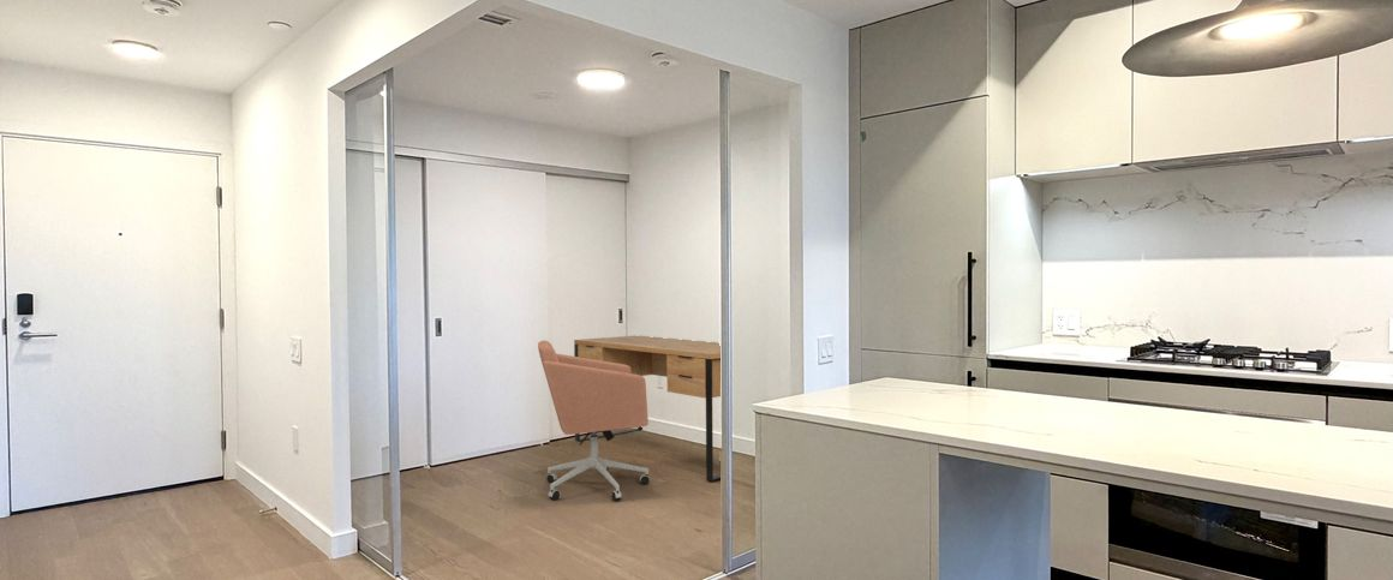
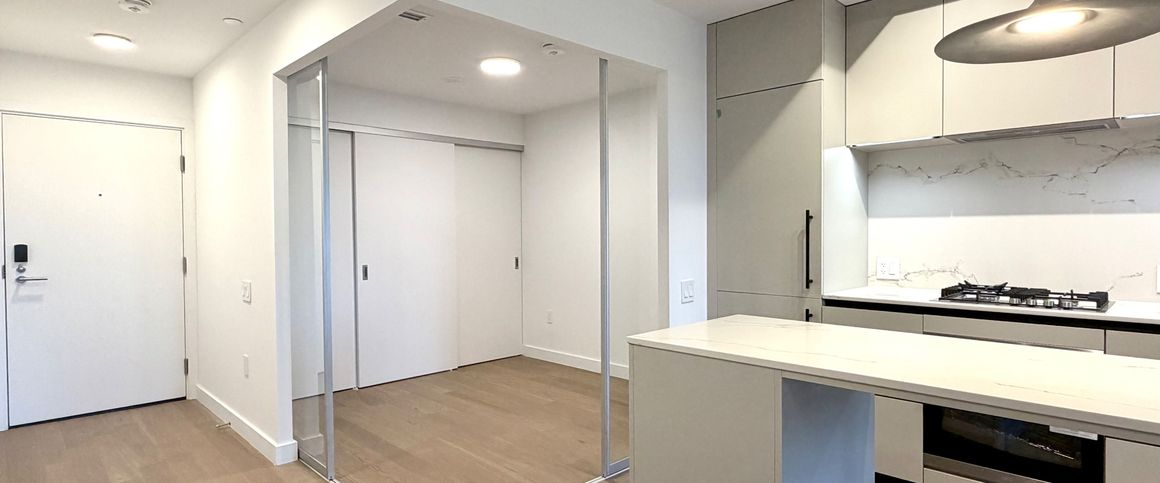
- desk [573,335,722,483]
- office chair [537,340,651,502]
